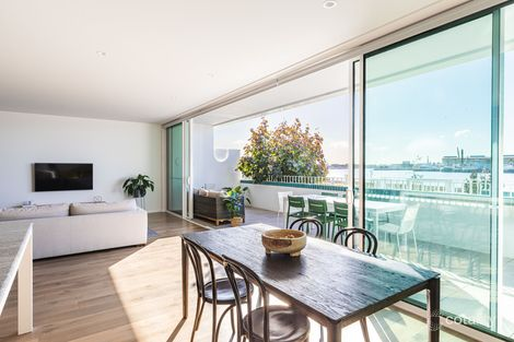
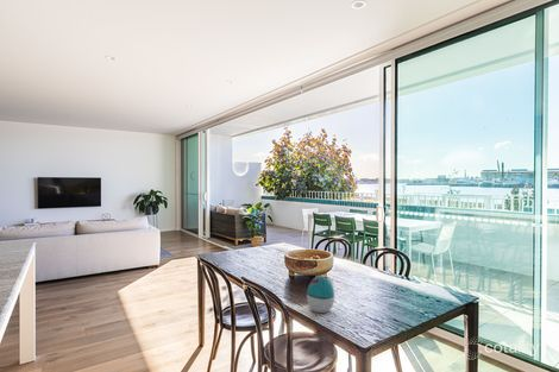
+ decorative egg [306,275,335,314]
